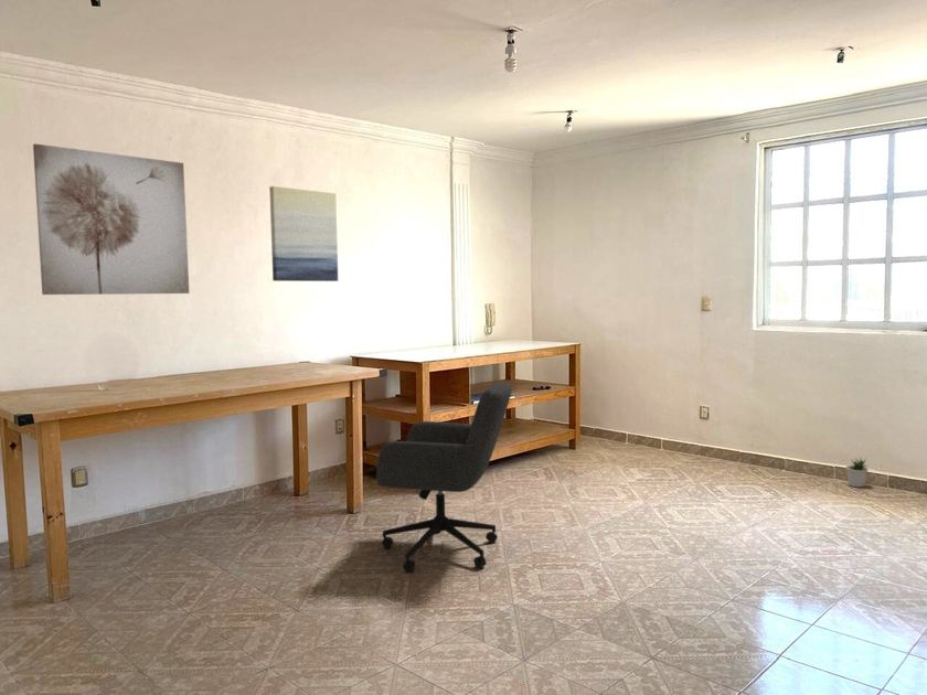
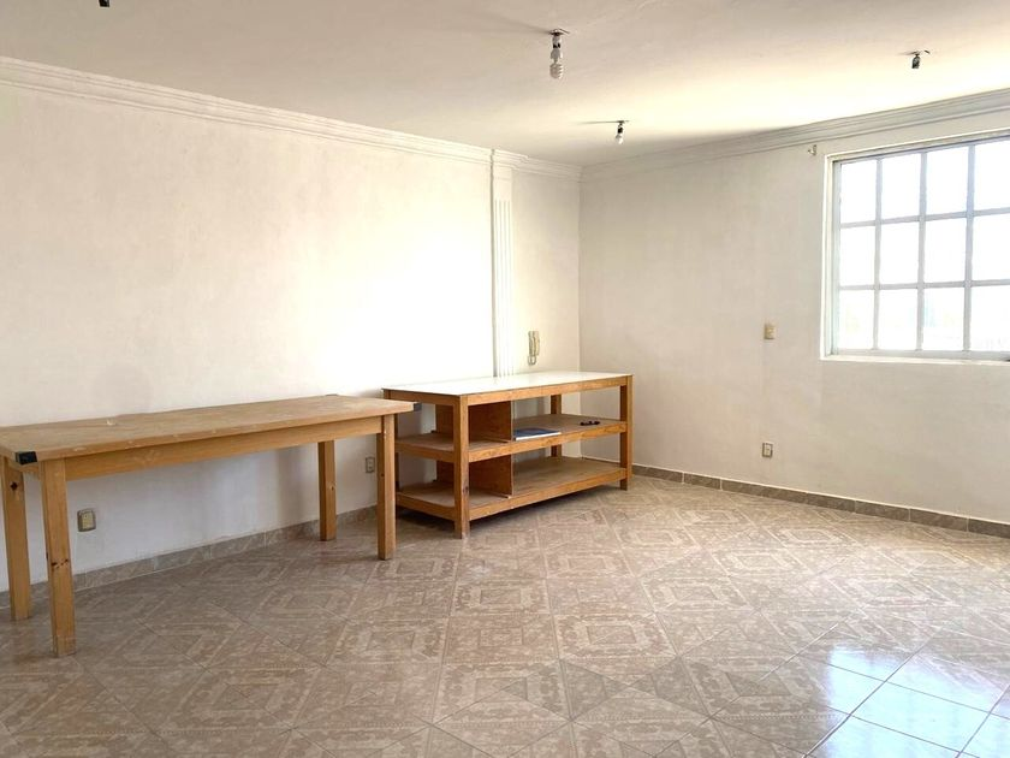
- wall art [268,185,339,282]
- wall art [32,142,190,296]
- potted plant [845,456,870,489]
- office chair [375,381,513,573]
